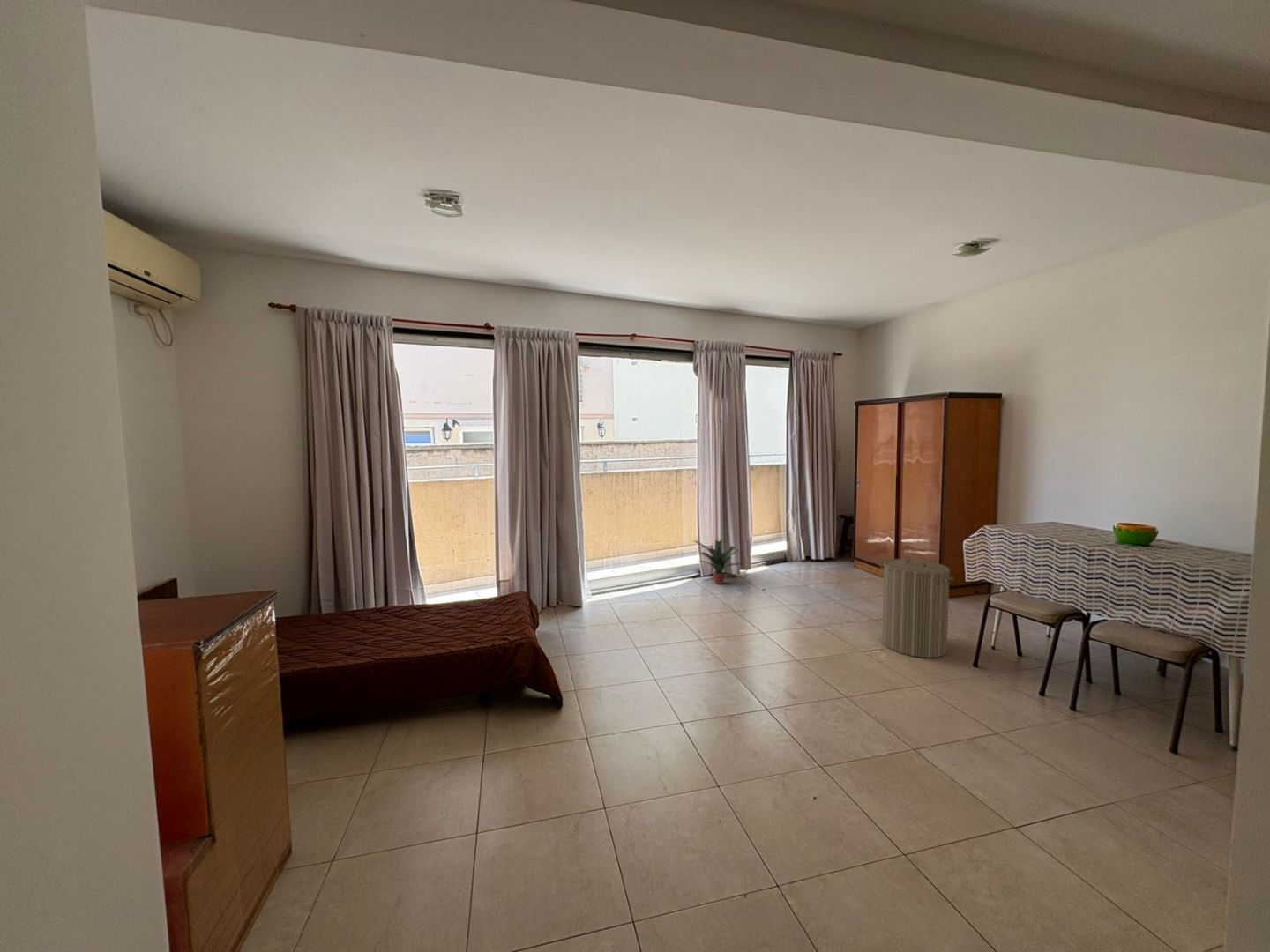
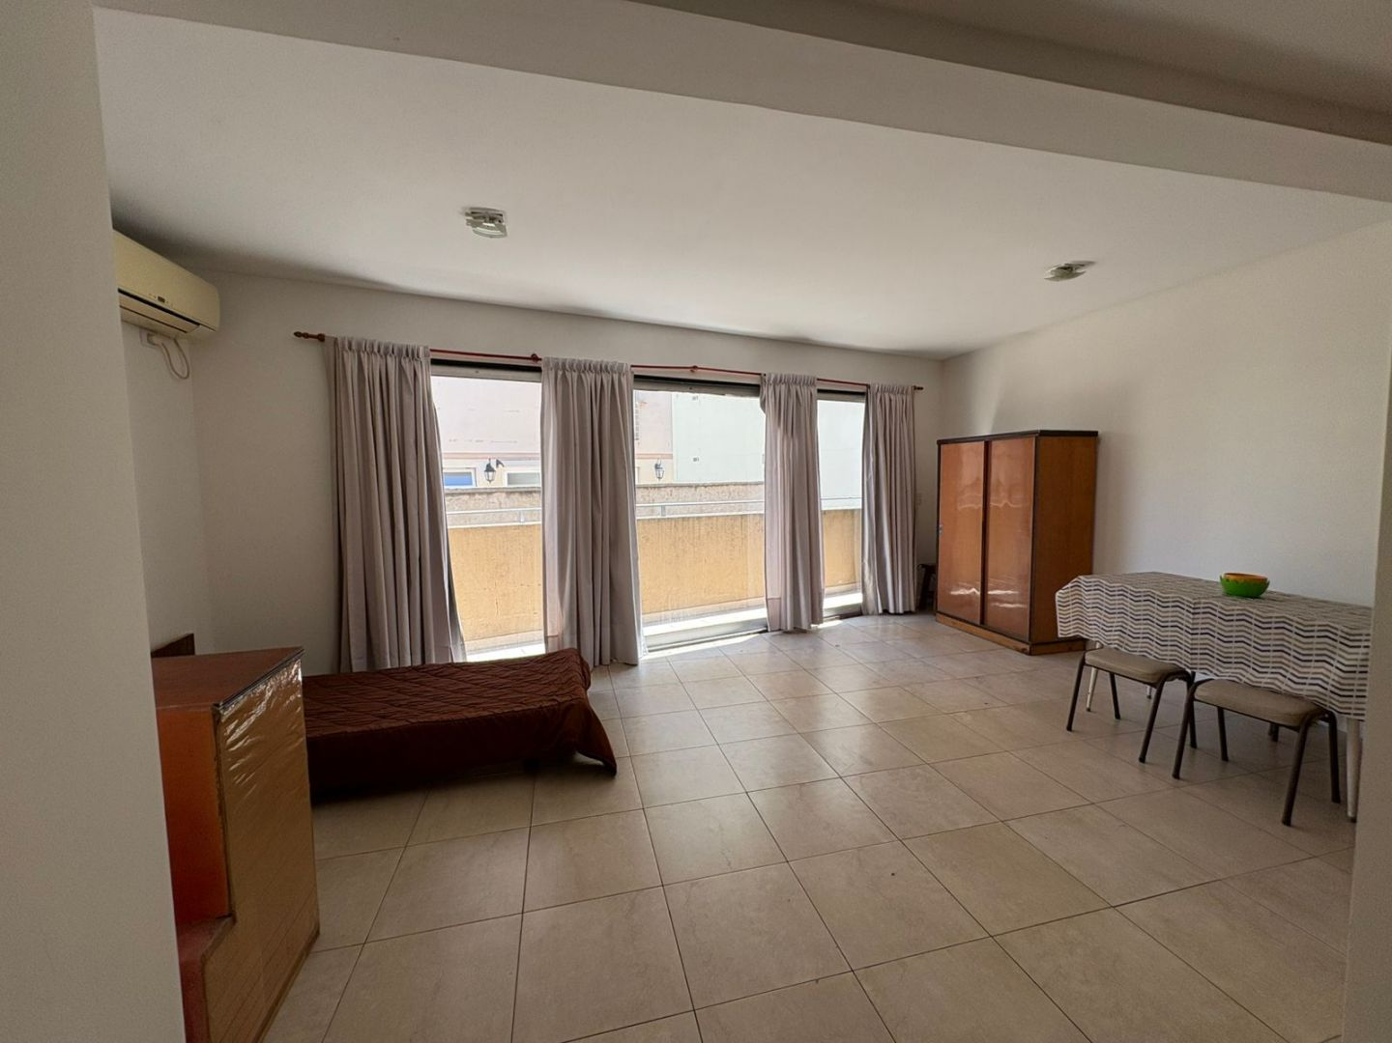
- laundry hamper [879,552,955,659]
- potted plant [692,539,742,585]
